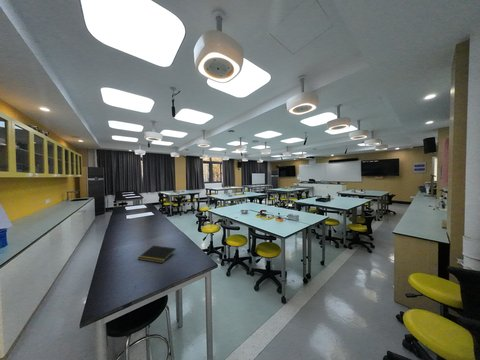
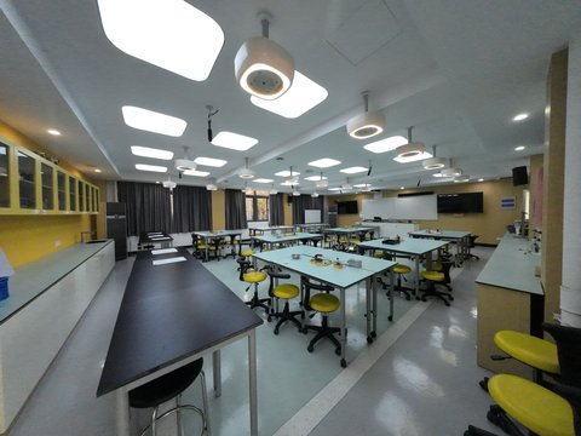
- notepad [137,245,177,264]
